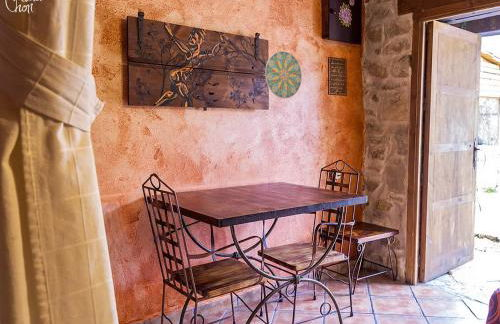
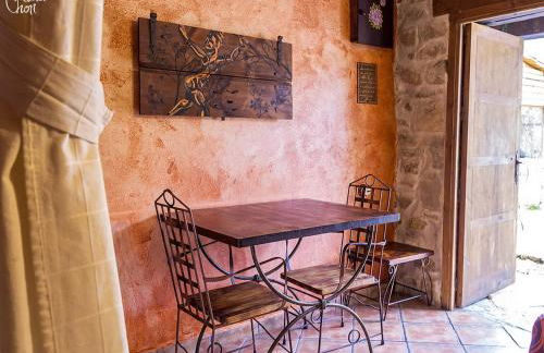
- decorative plate [264,50,303,99]
